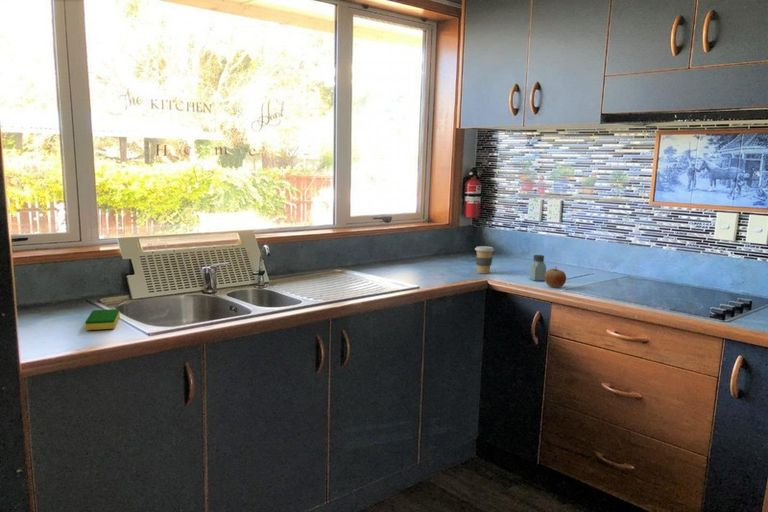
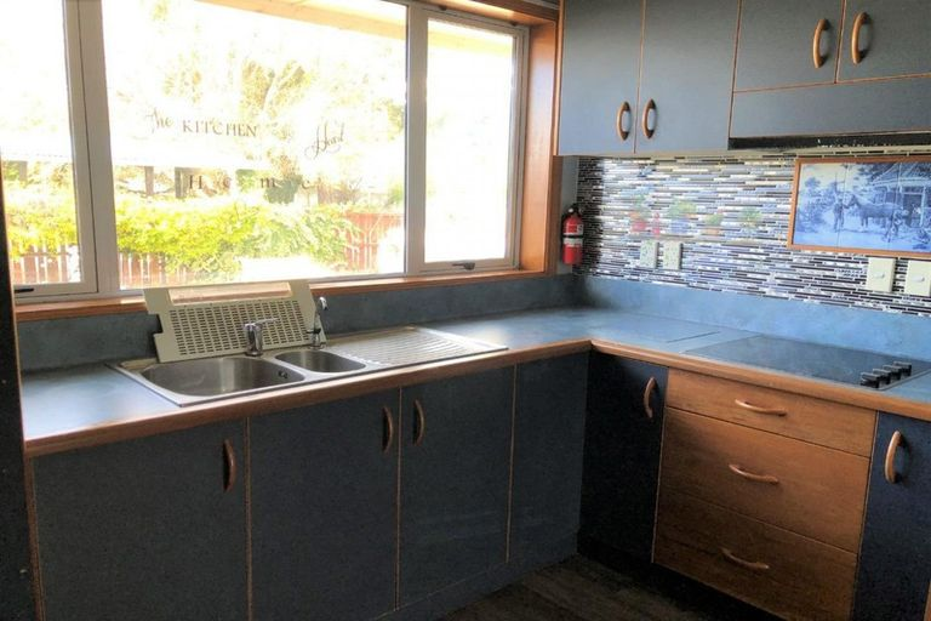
- coffee cup [474,245,495,275]
- dish sponge [84,308,121,331]
- apple [544,266,567,289]
- saltshaker [529,254,547,282]
